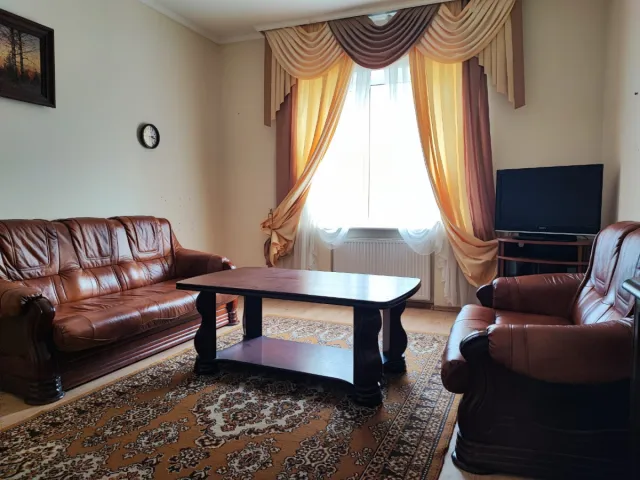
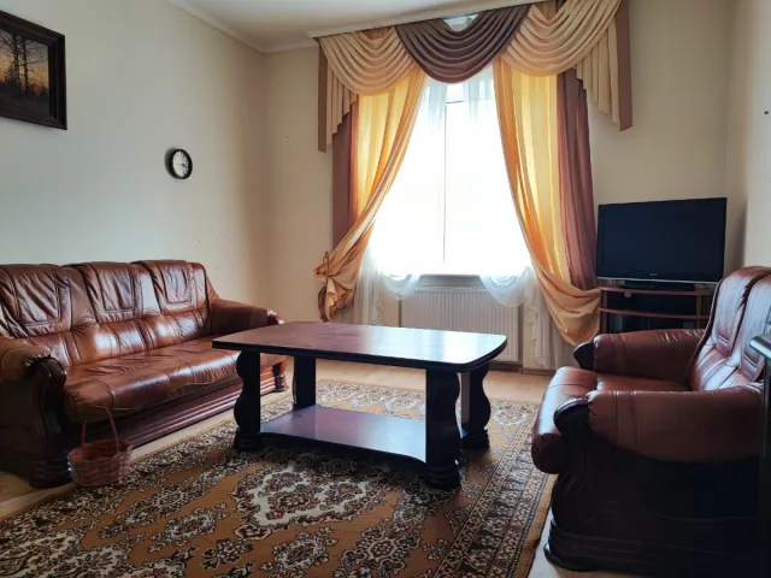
+ basket [66,400,135,488]
